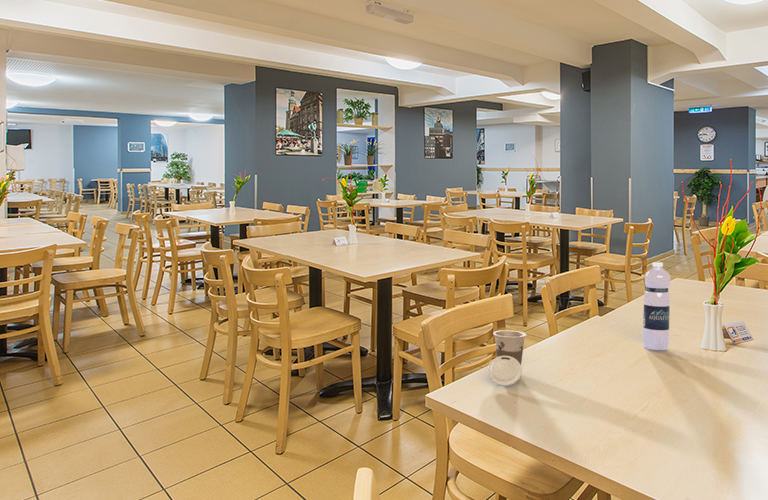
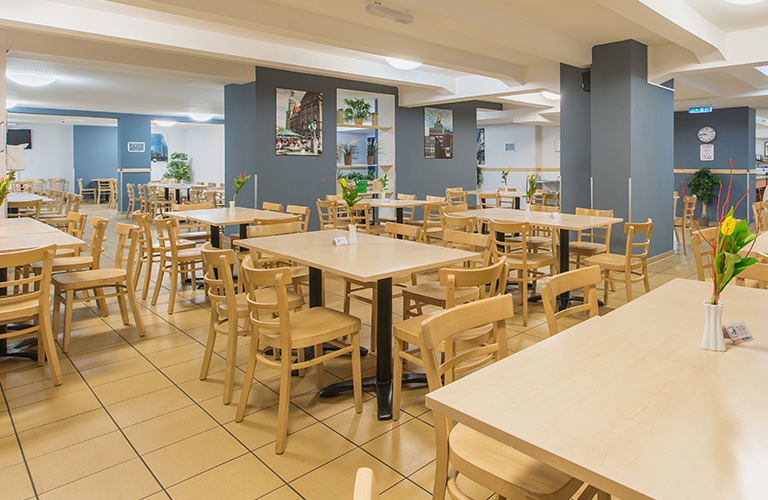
- water bottle [642,261,671,351]
- cup [487,329,527,387]
